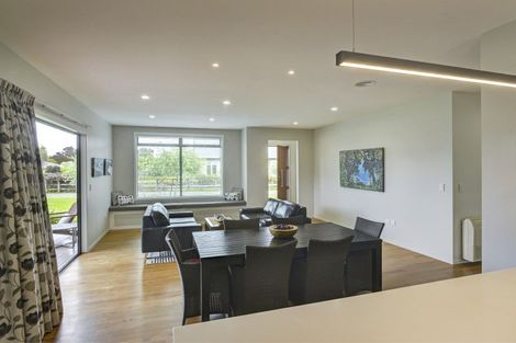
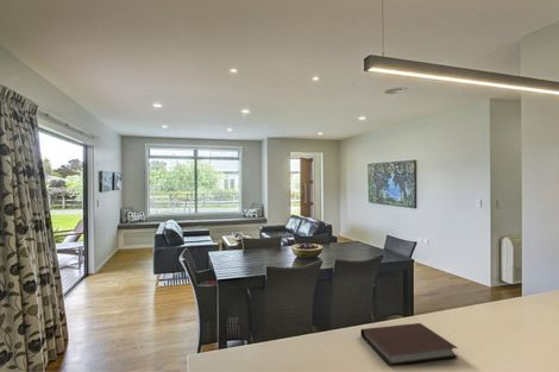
+ notebook [359,322,459,366]
